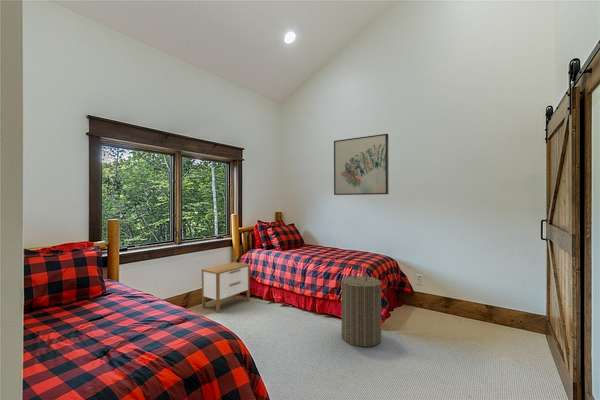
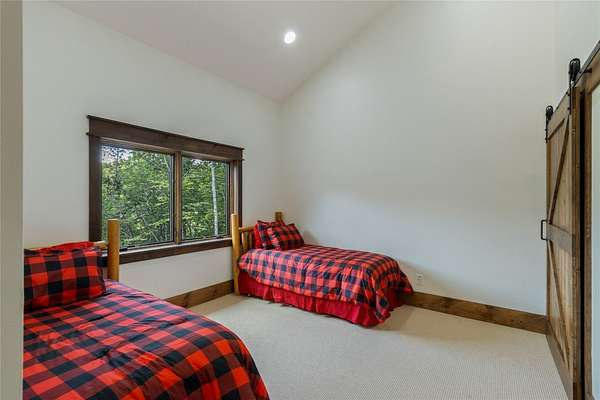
- nightstand [200,261,250,314]
- wall art [333,133,390,196]
- laundry hamper [338,270,387,348]
